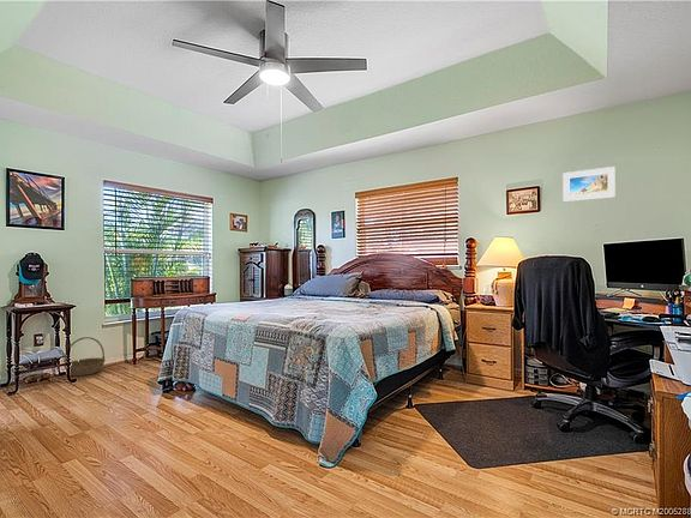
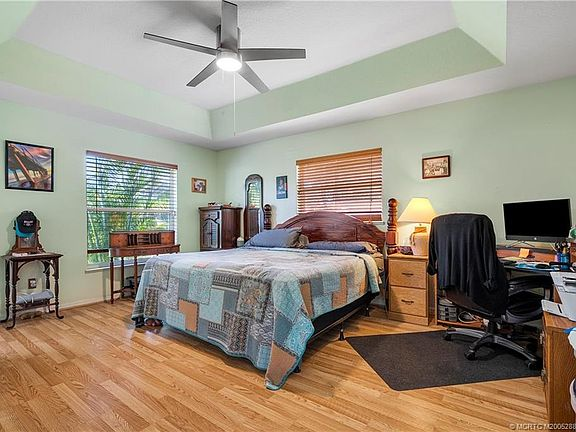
- basket [62,336,107,378]
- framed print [561,165,617,203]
